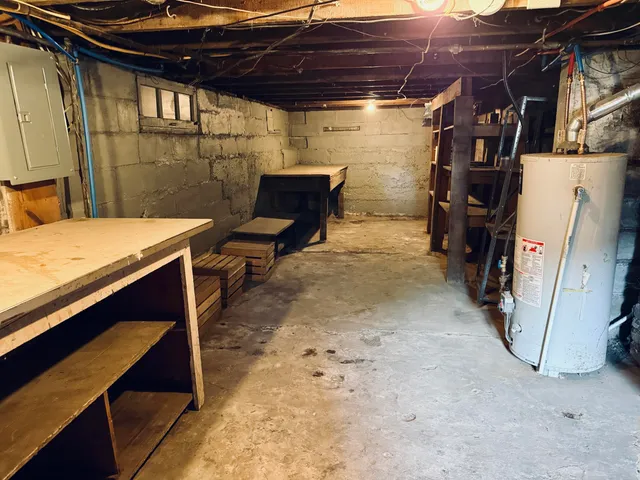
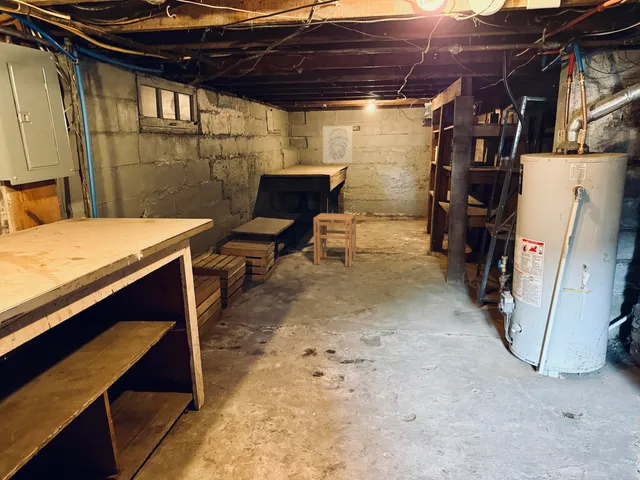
+ wall art [322,125,354,164]
+ stool [313,212,357,267]
